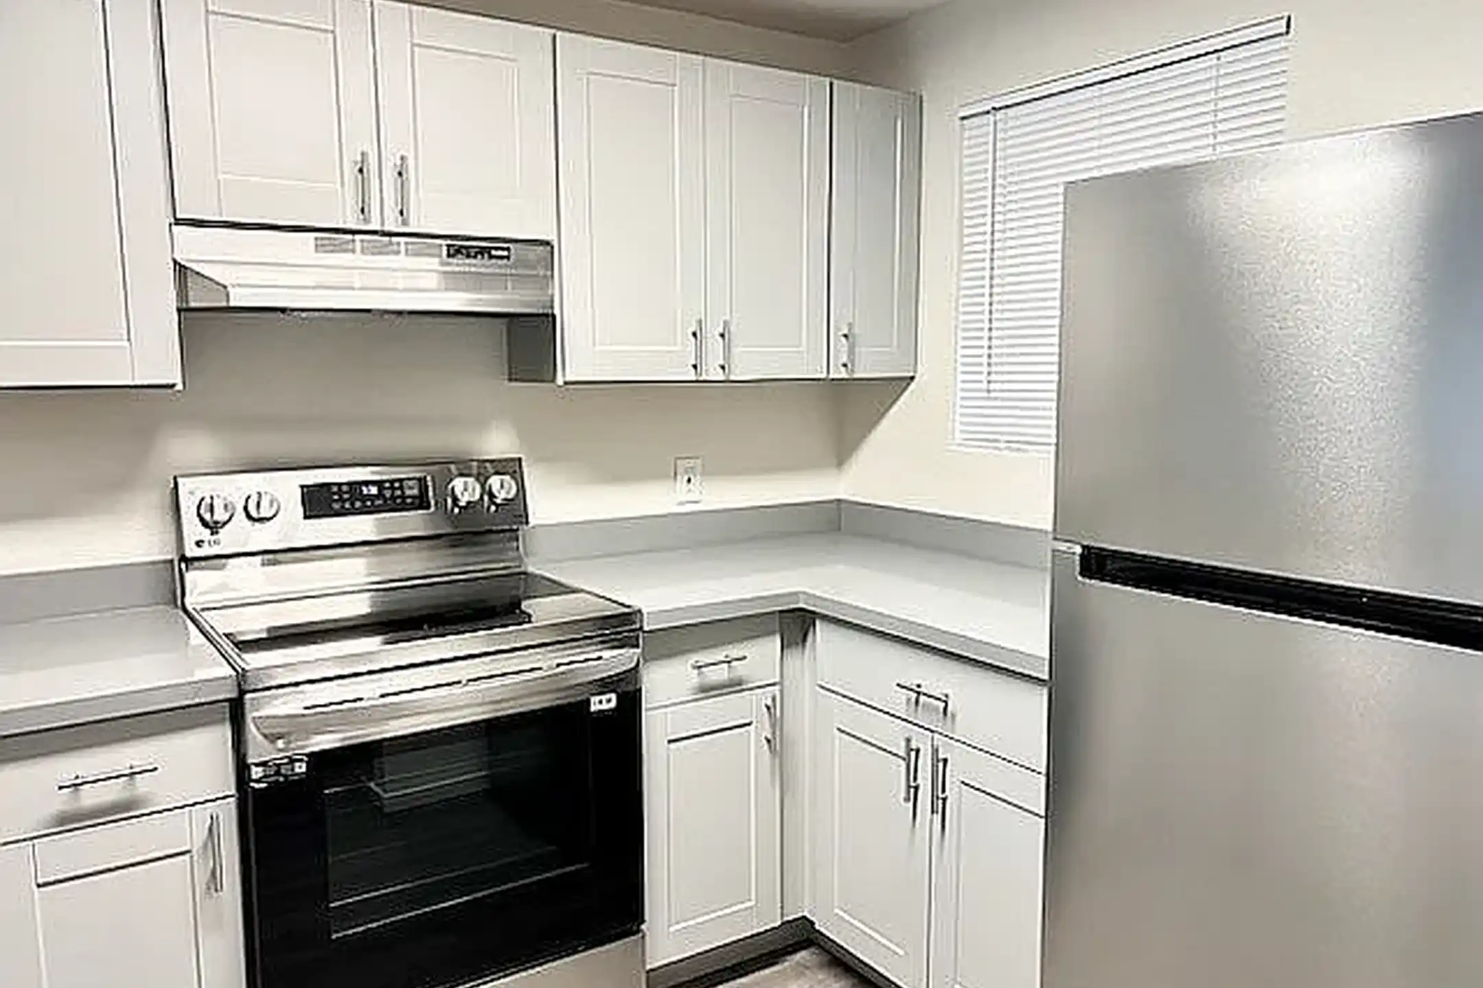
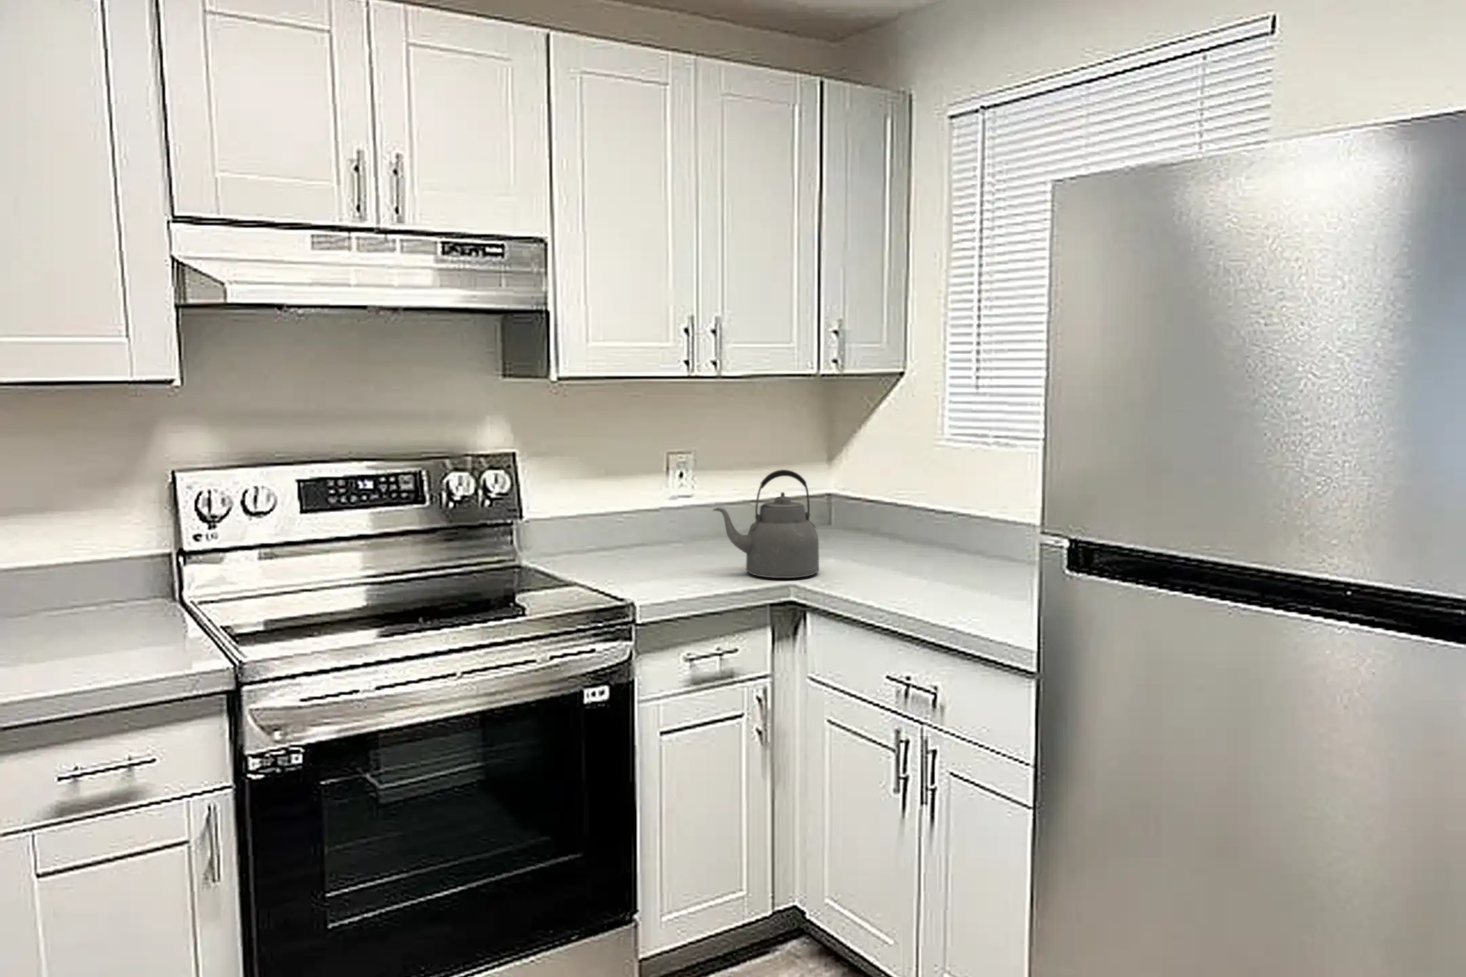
+ kettle [712,469,820,579]
